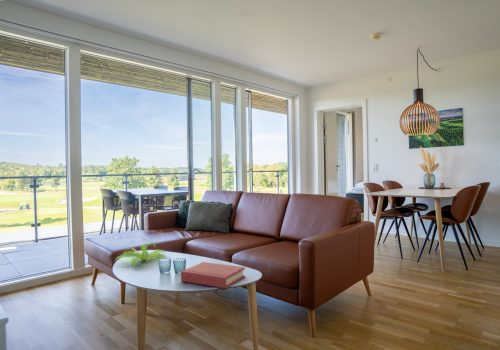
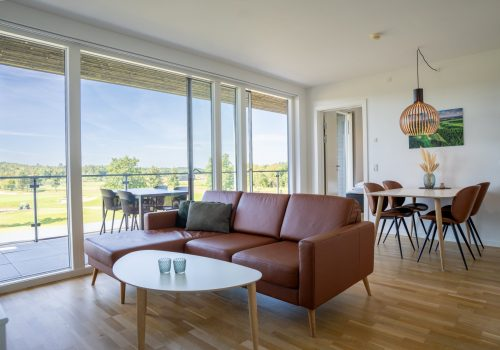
- plant [113,241,166,267]
- hardback book [180,261,246,289]
